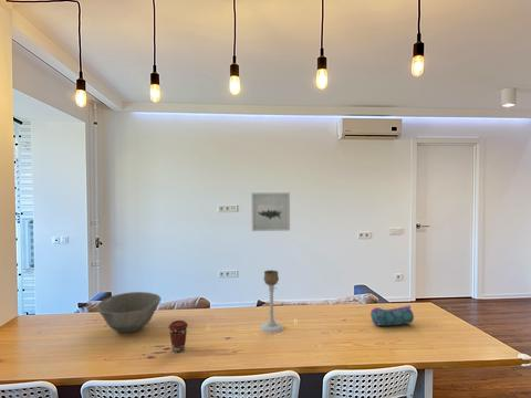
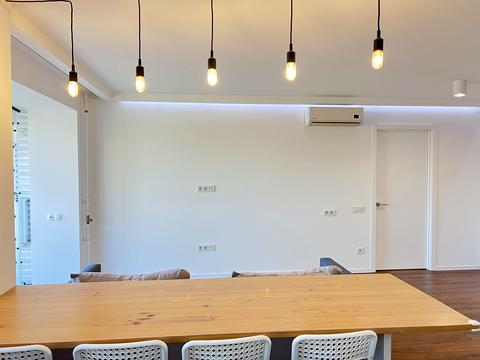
- pencil case [369,304,415,327]
- candle holder [259,269,284,334]
- coffee cup [167,320,189,354]
- wall art [250,191,291,232]
- bowl [96,291,163,334]
